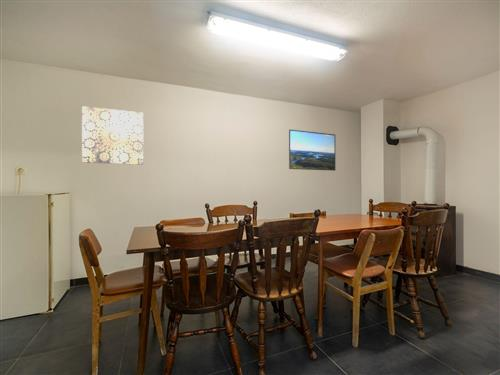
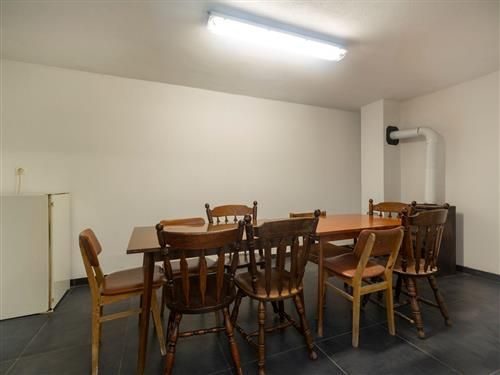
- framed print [288,129,336,172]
- wall art [81,105,144,165]
